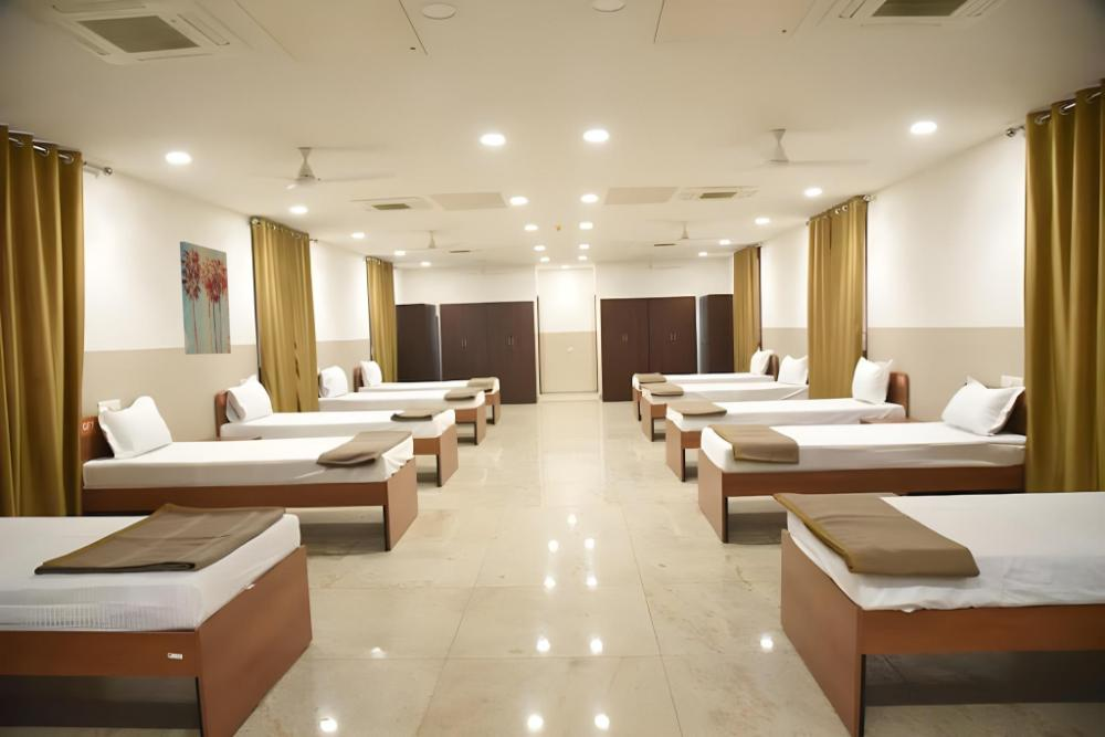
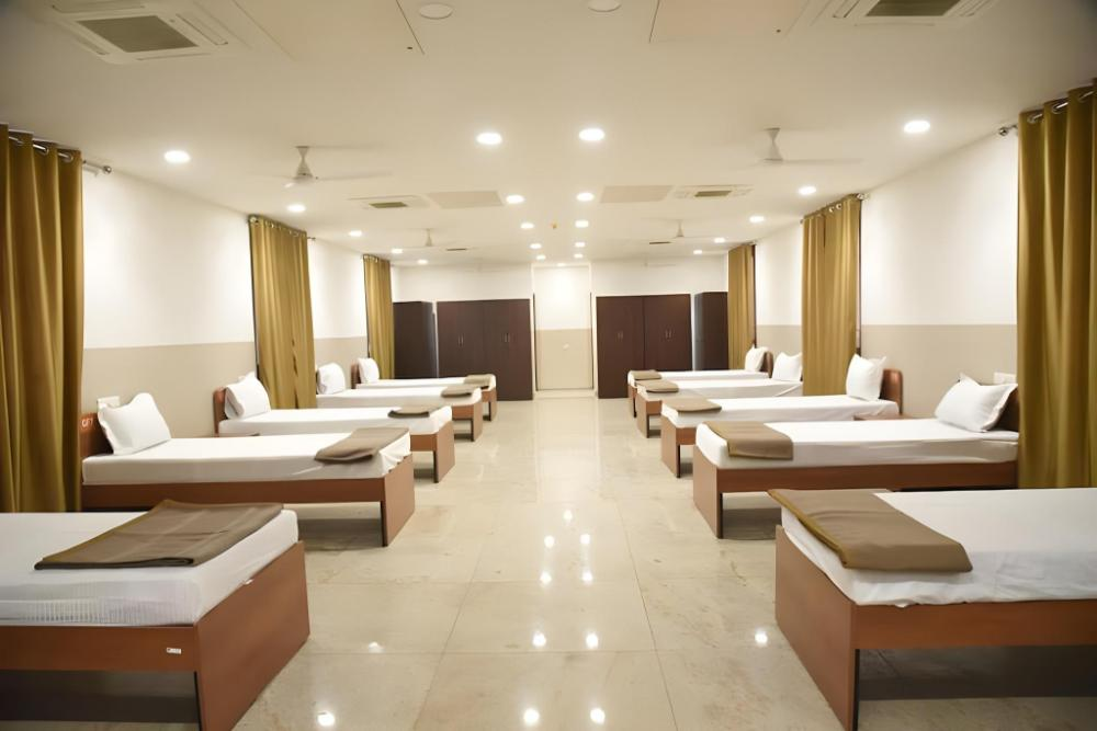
- wall art [179,241,232,356]
